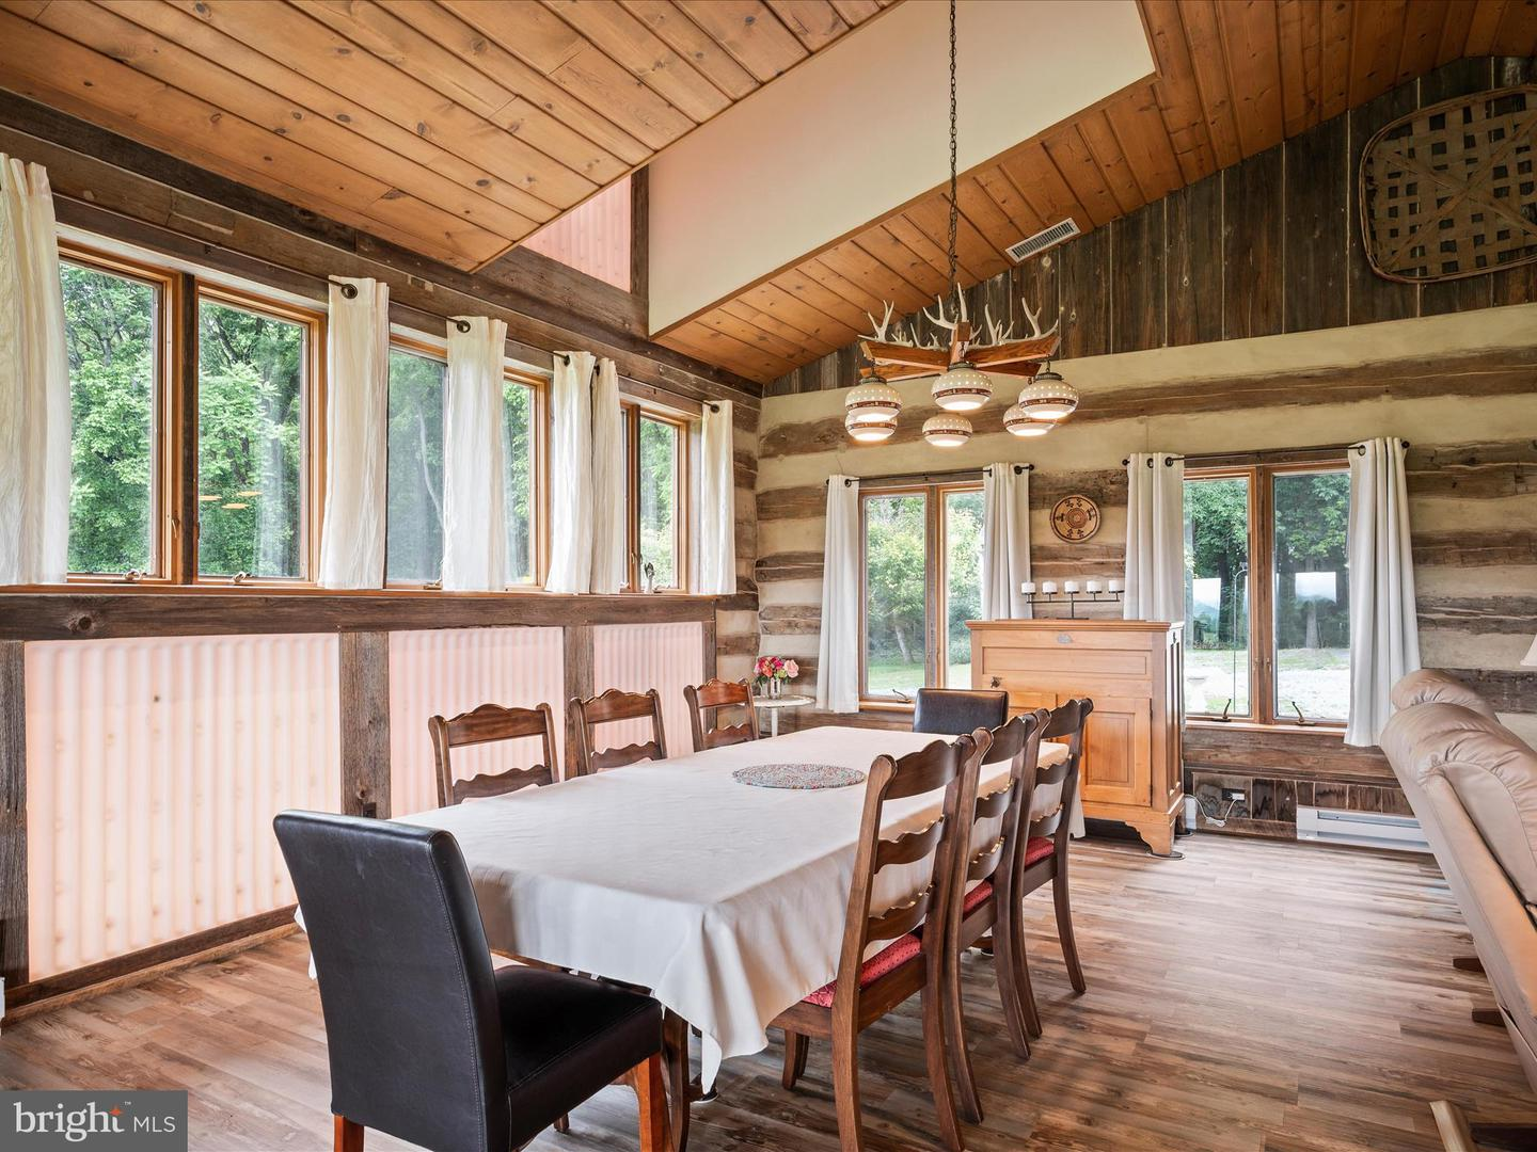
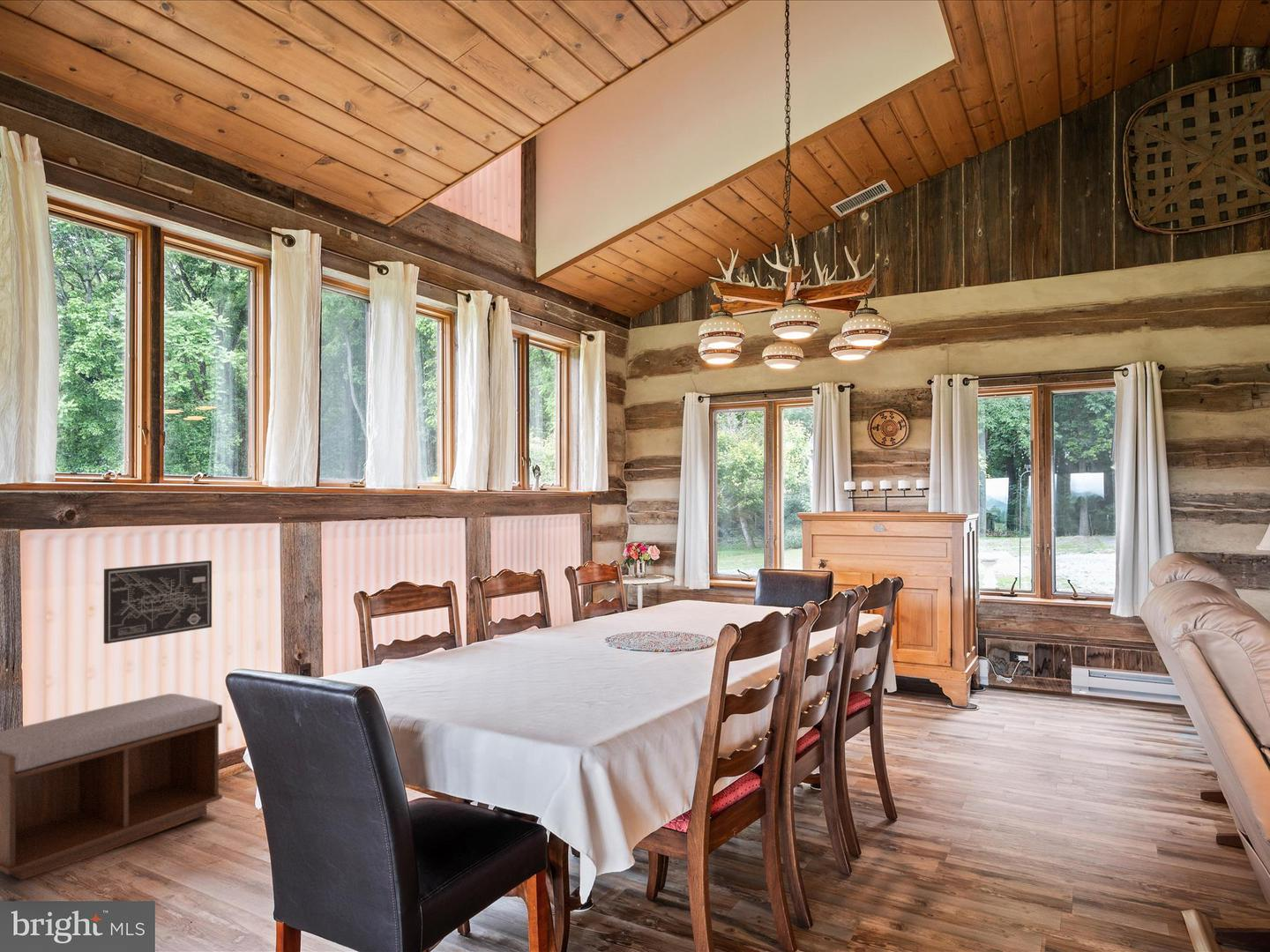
+ bench [0,693,223,881]
+ wall art [103,560,213,644]
